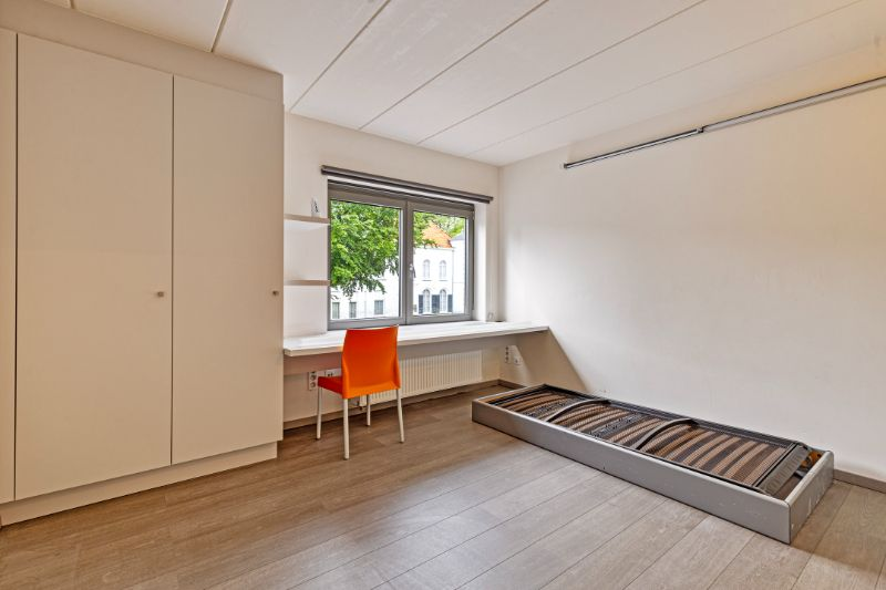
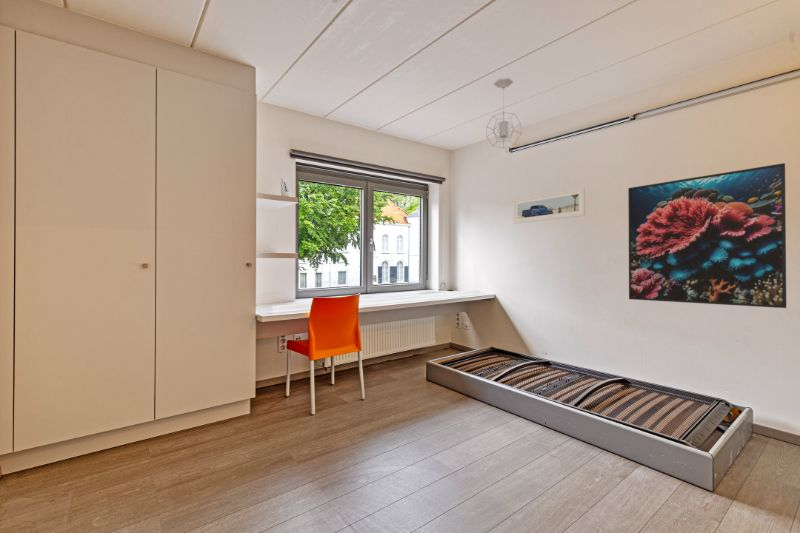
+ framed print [627,162,787,309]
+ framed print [512,187,586,225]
+ pendant light [485,77,522,149]
